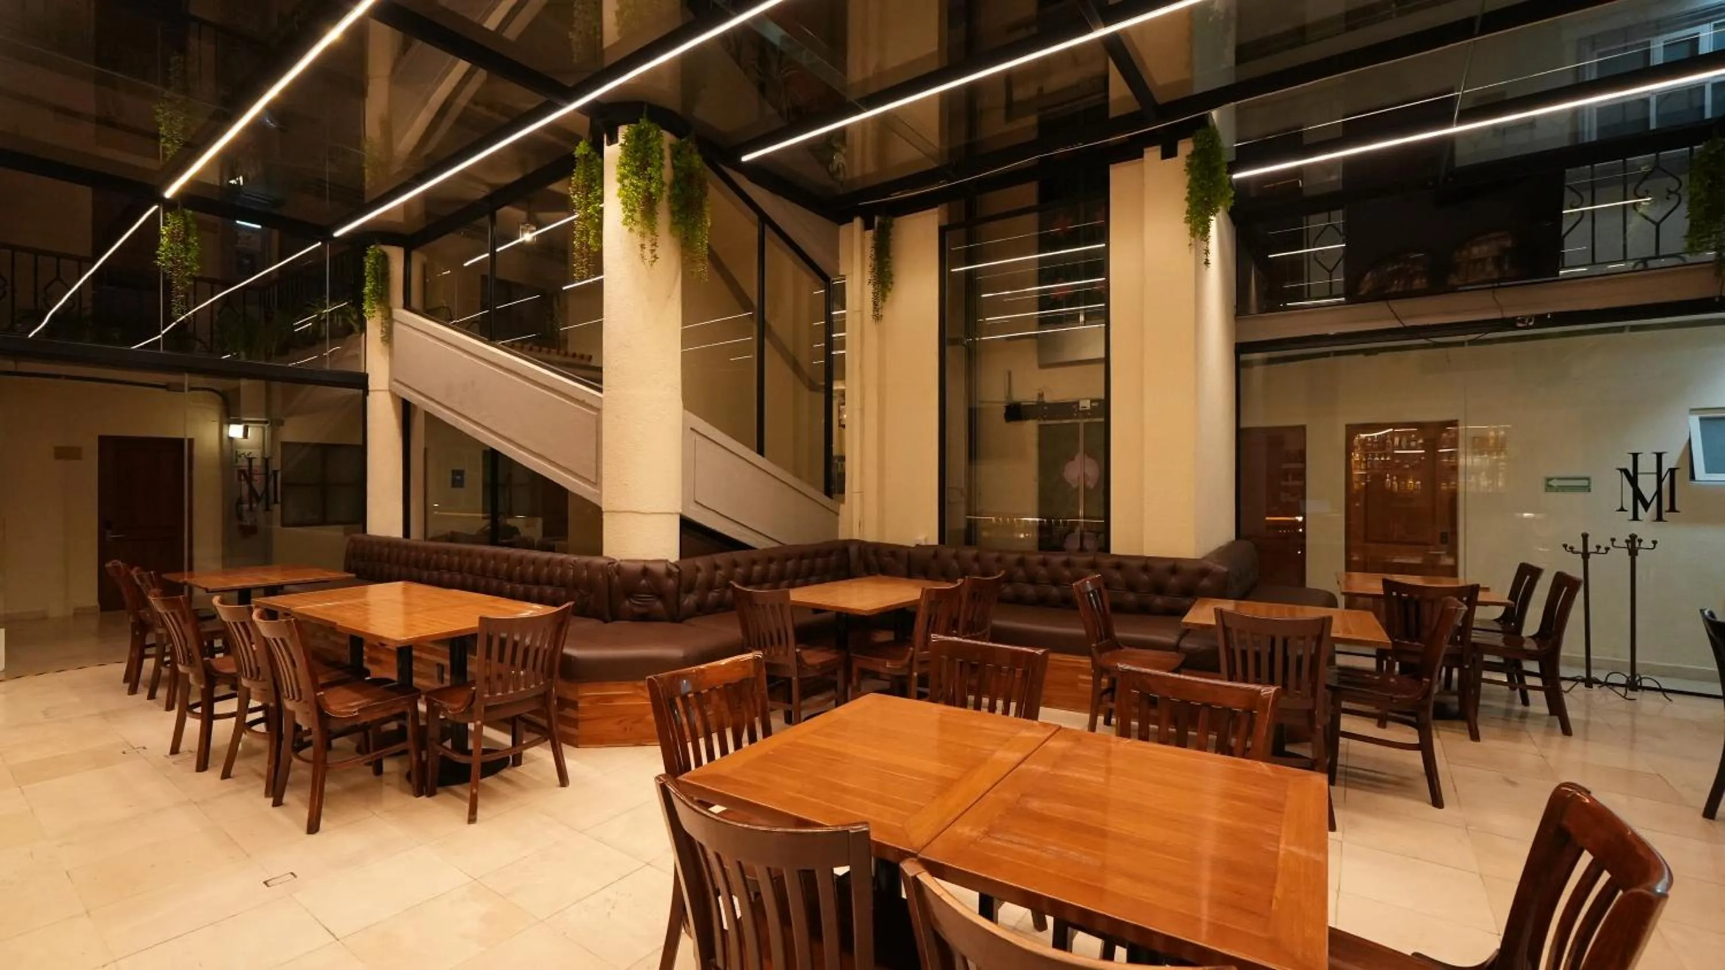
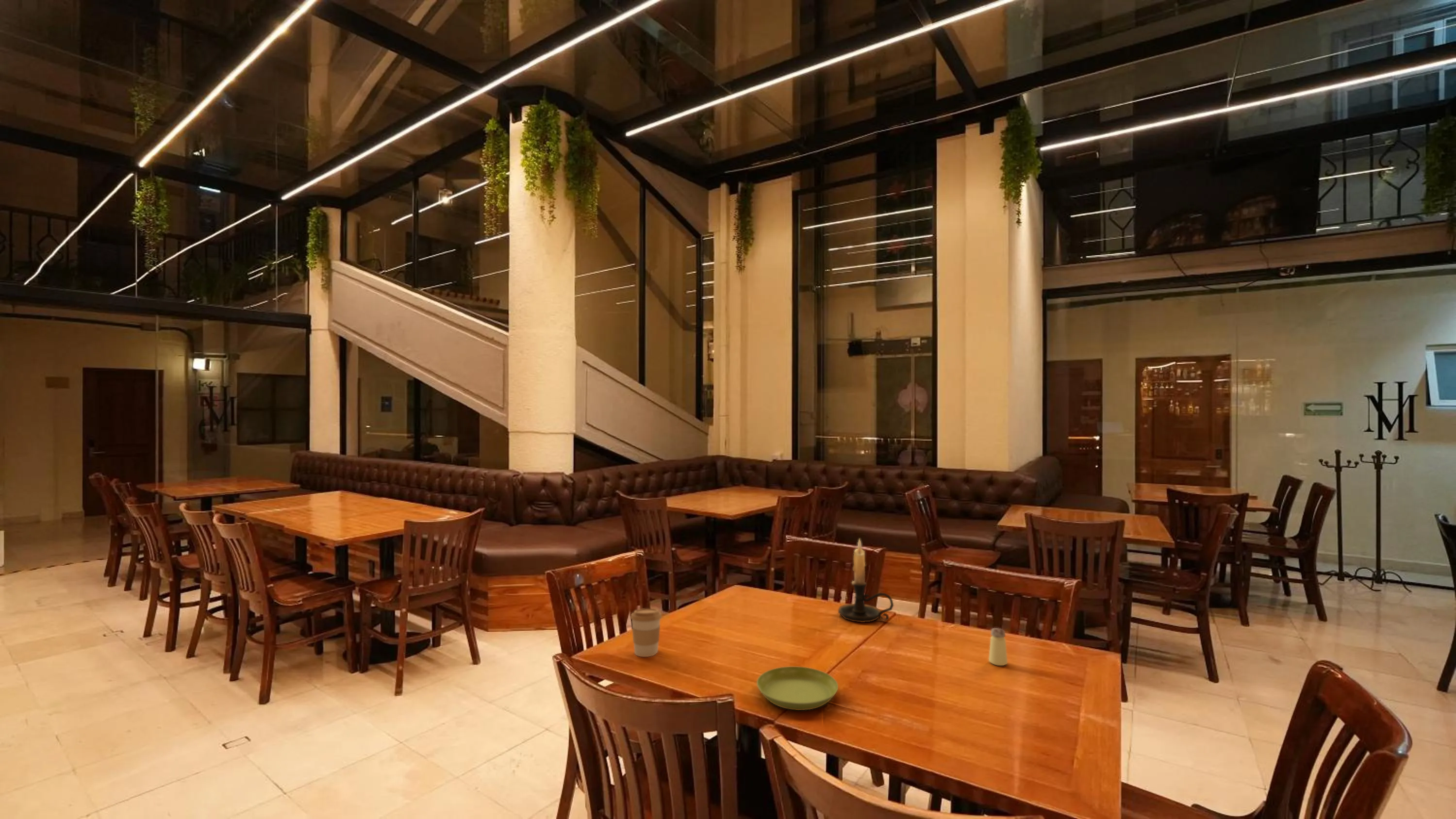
+ candle holder [838,538,894,623]
+ coffee cup [630,608,662,657]
+ saltshaker [988,627,1008,666]
+ saucer [756,666,839,711]
